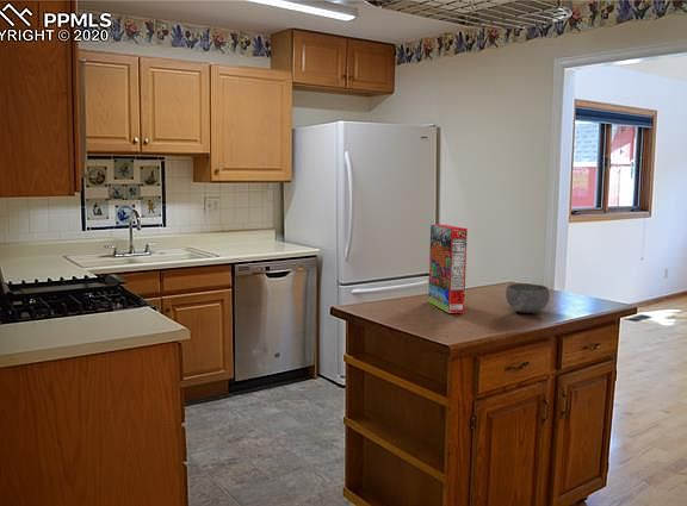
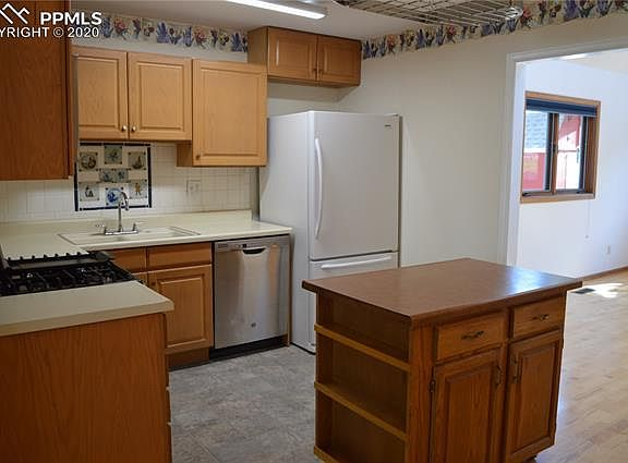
- cereal box [427,223,469,314]
- bowl [505,282,551,314]
